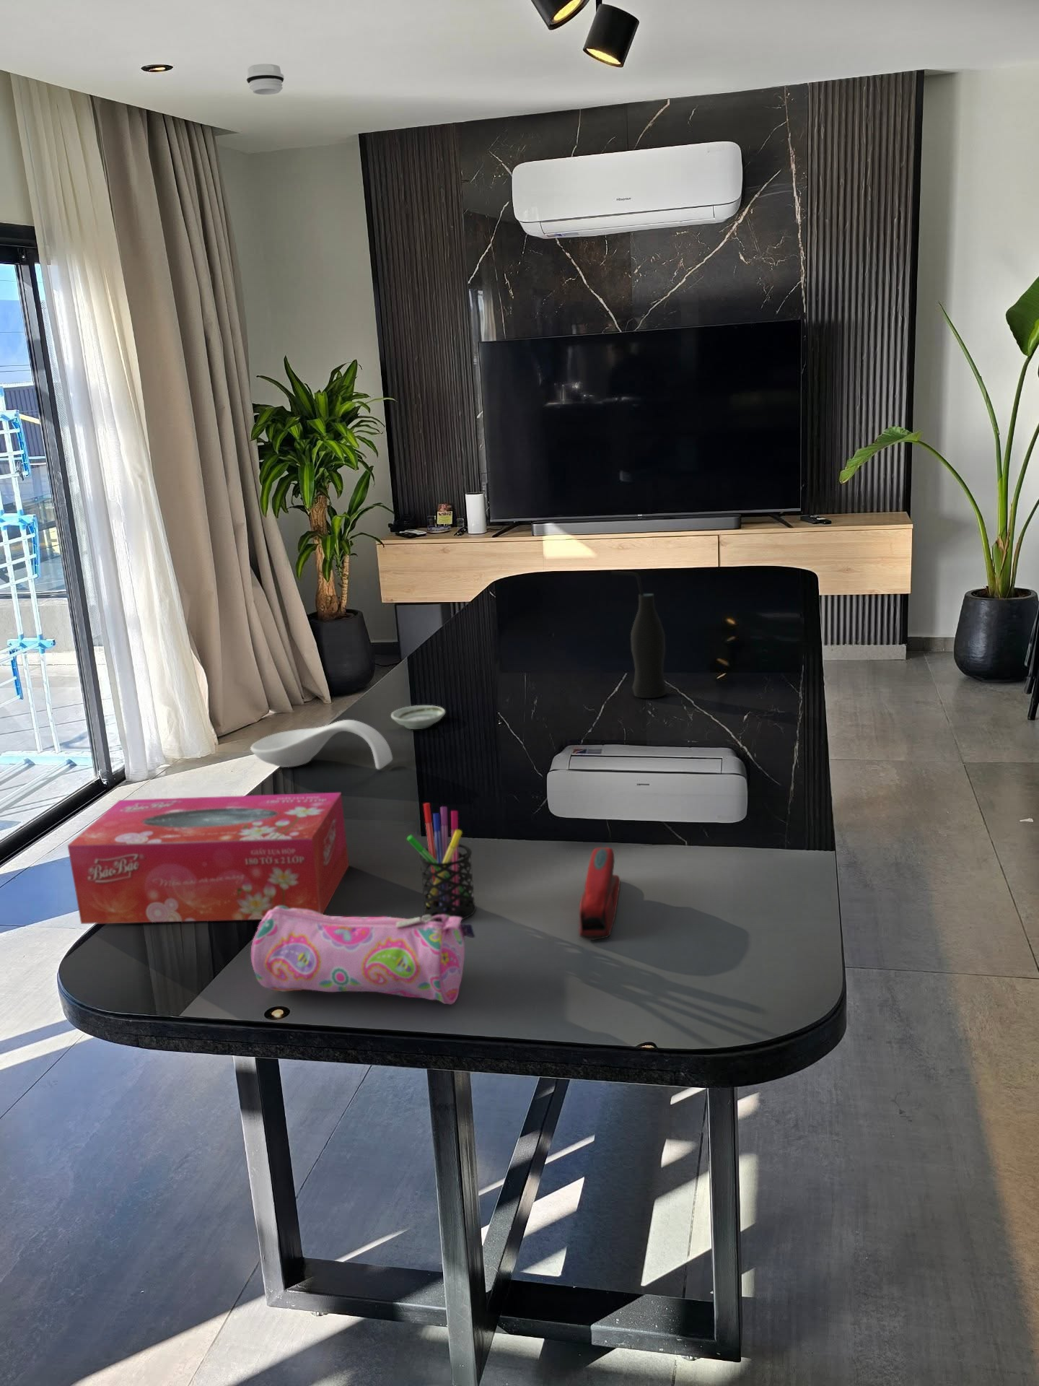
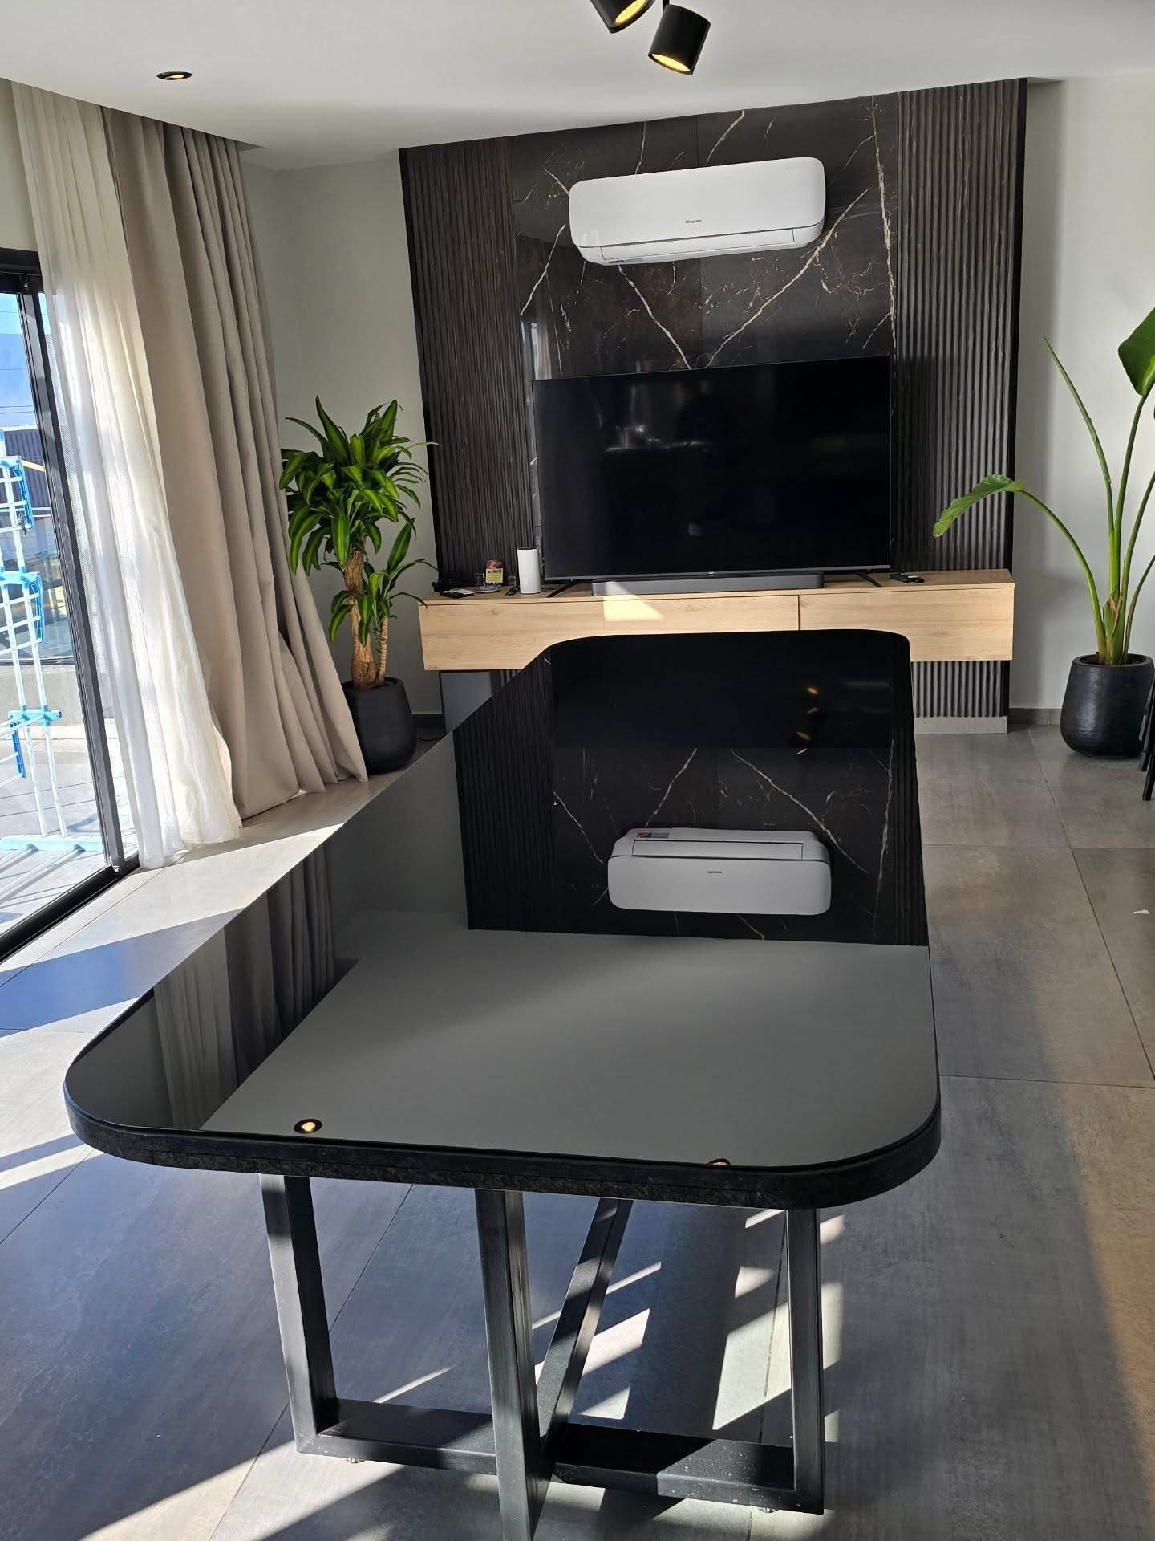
- pen holder [406,803,477,920]
- bottle [610,571,668,698]
- tissue box [67,792,349,924]
- saucer [391,705,446,730]
- stapler [578,847,621,941]
- spoon rest [250,719,393,770]
- smoke detector [246,63,285,95]
- pencil case [250,906,476,1005]
